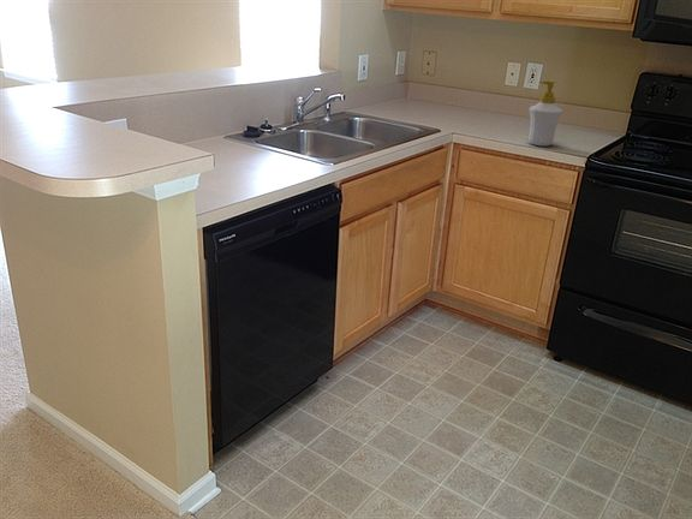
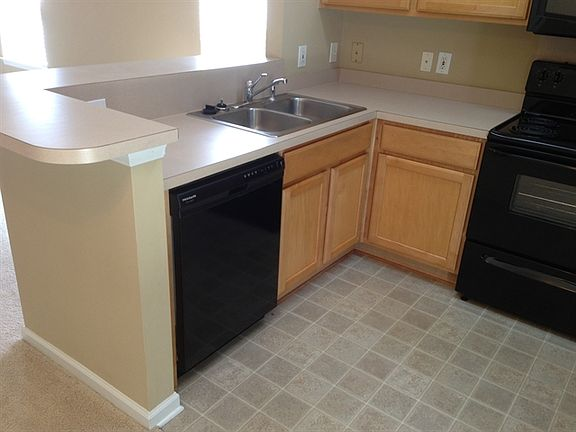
- soap bottle [527,79,563,147]
